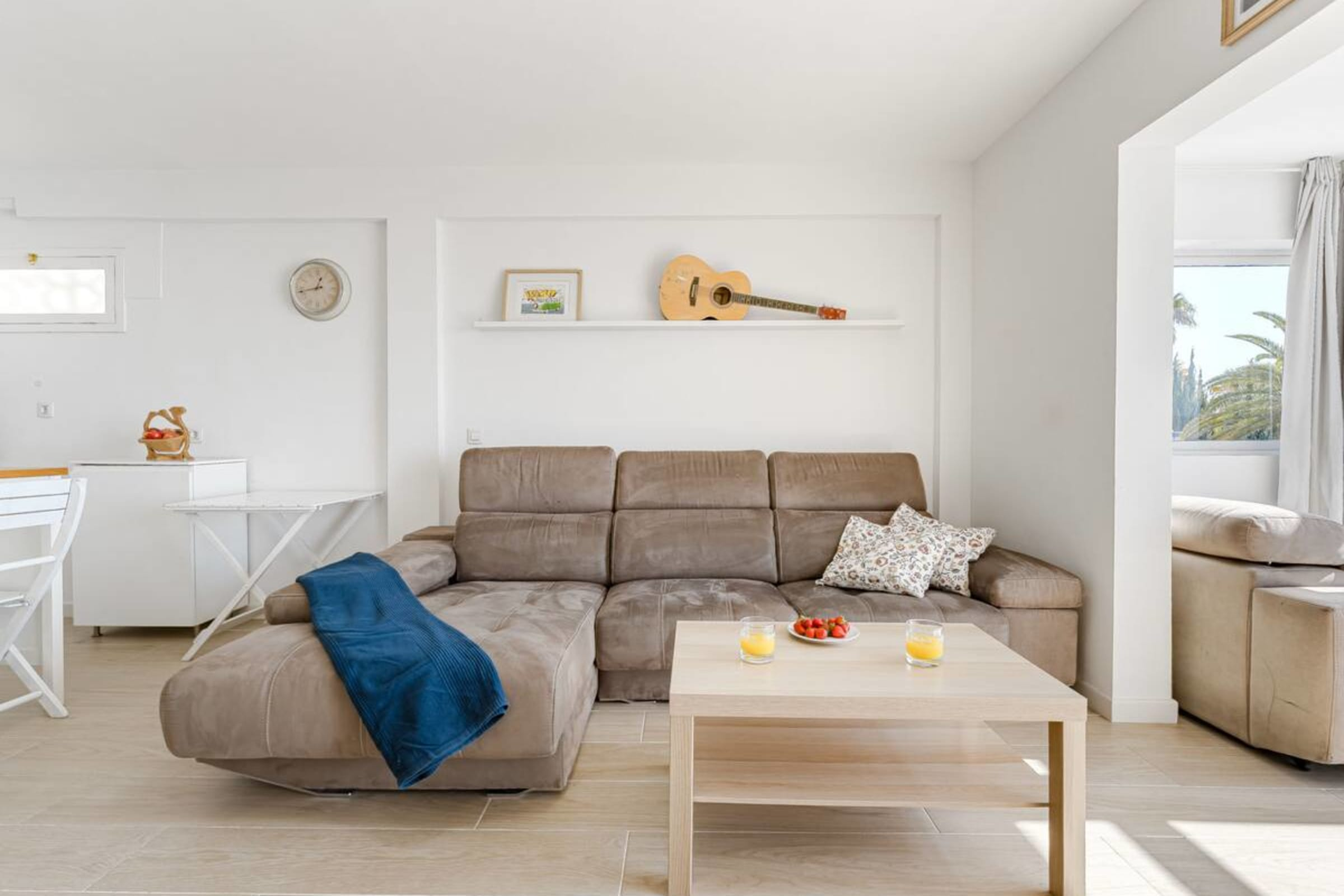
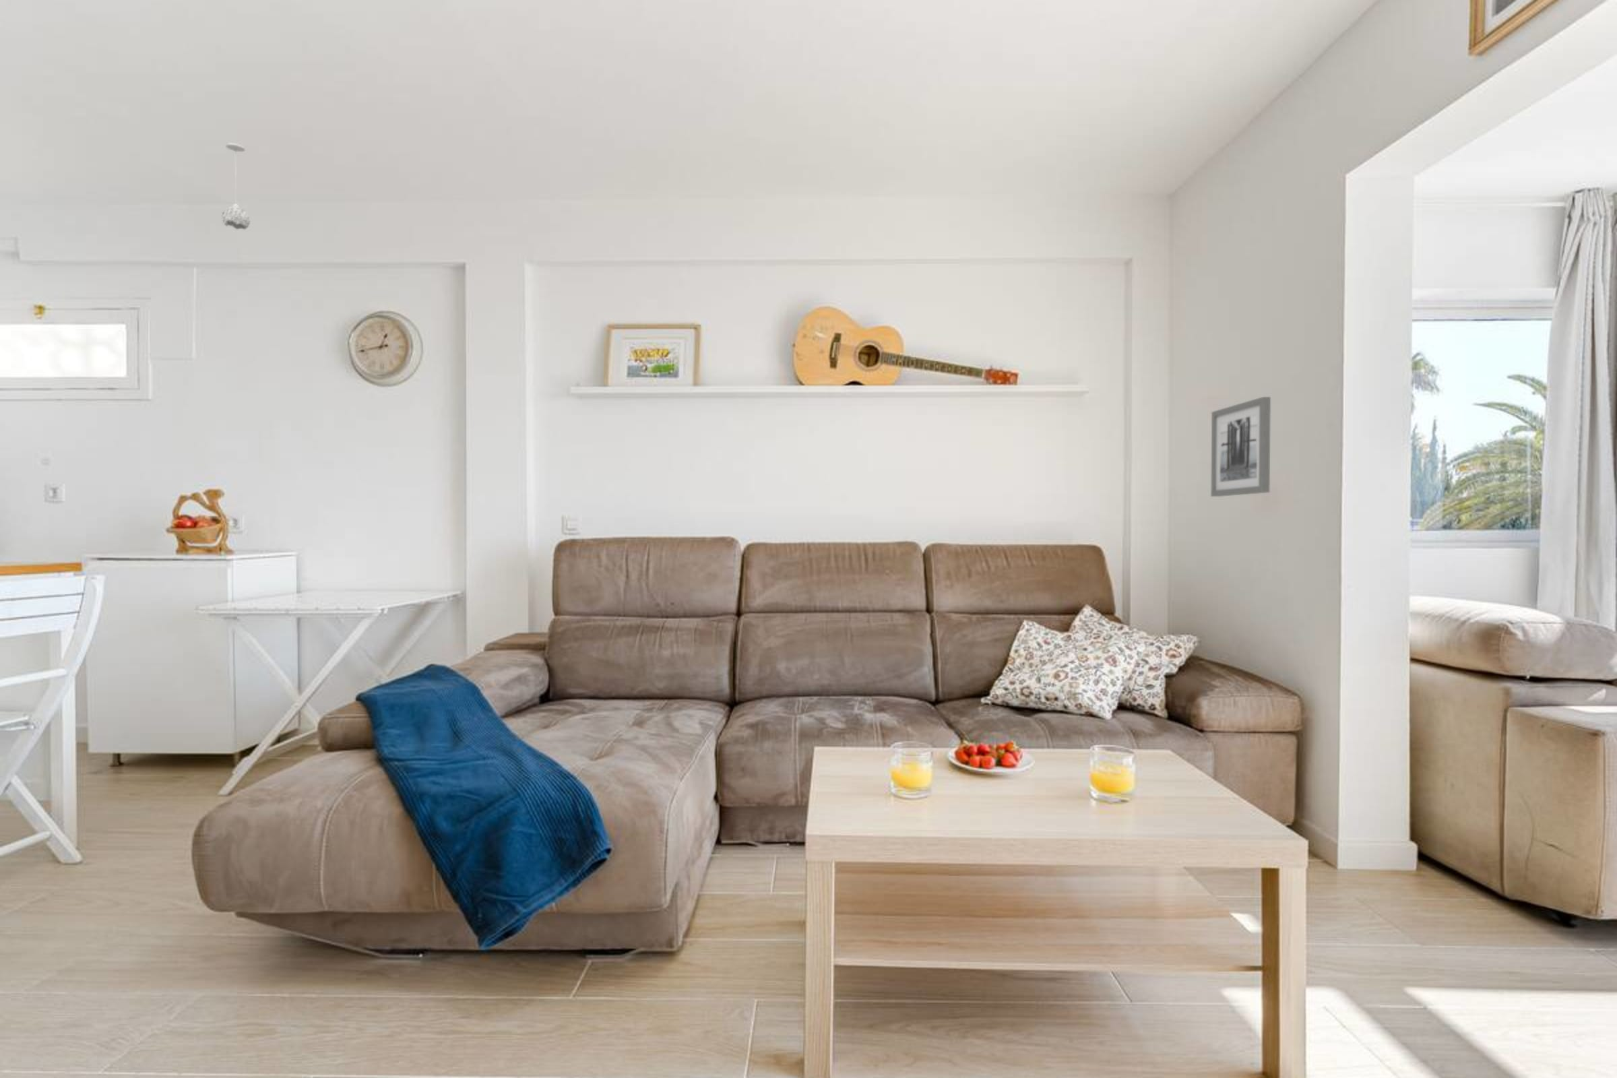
+ pendant light [221,142,250,231]
+ wall art [1210,396,1272,497]
